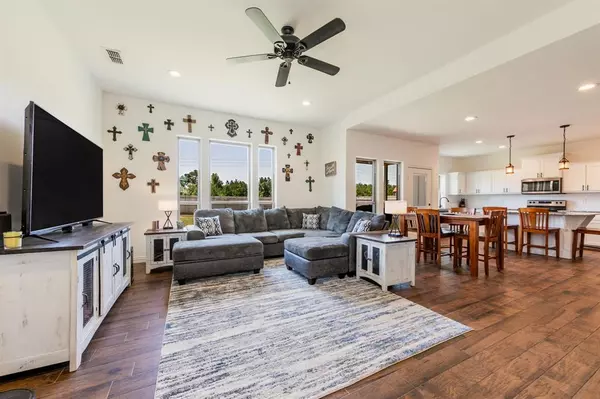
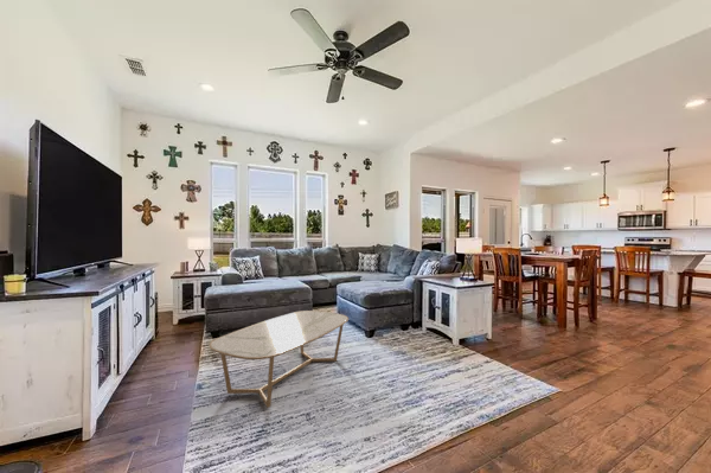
+ coffee table [209,309,350,409]
